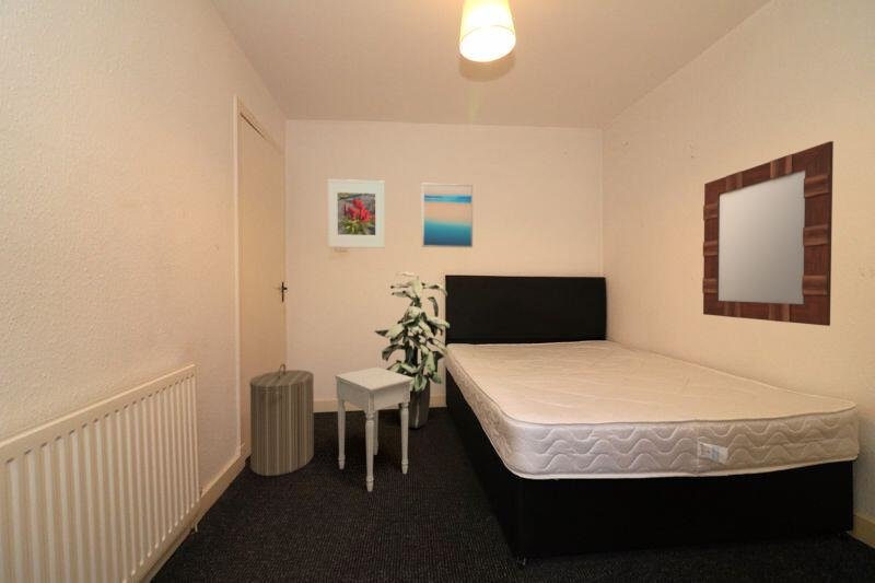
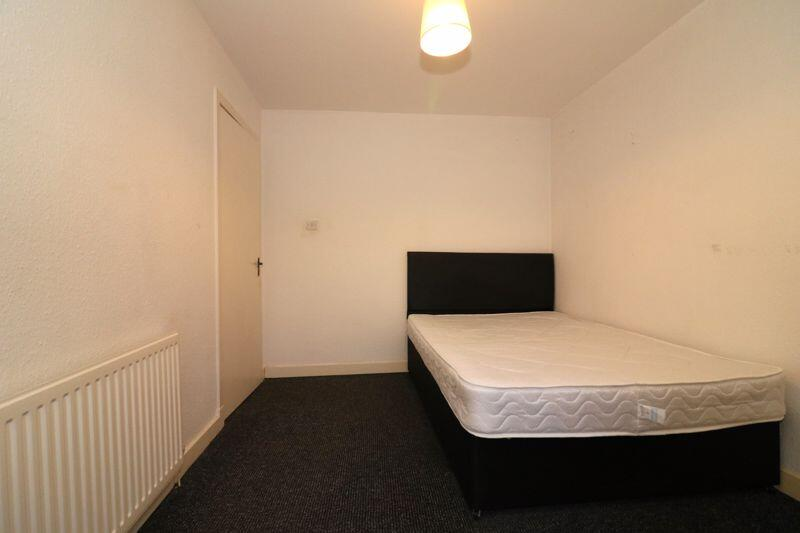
- home mirror [701,140,835,327]
- indoor plant [373,270,451,429]
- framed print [327,178,386,249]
- wall art [421,183,474,248]
- nightstand [334,365,415,492]
- laundry hamper [248,363,315,477]
